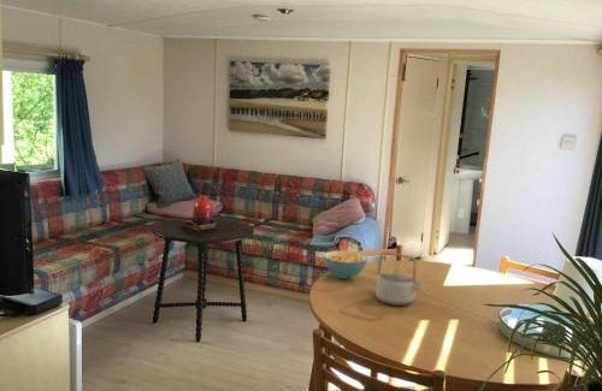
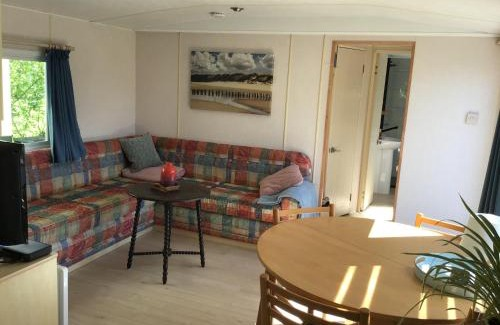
- teapot [374,250,425,307]
- cereal bowl [323,250,368,280]
